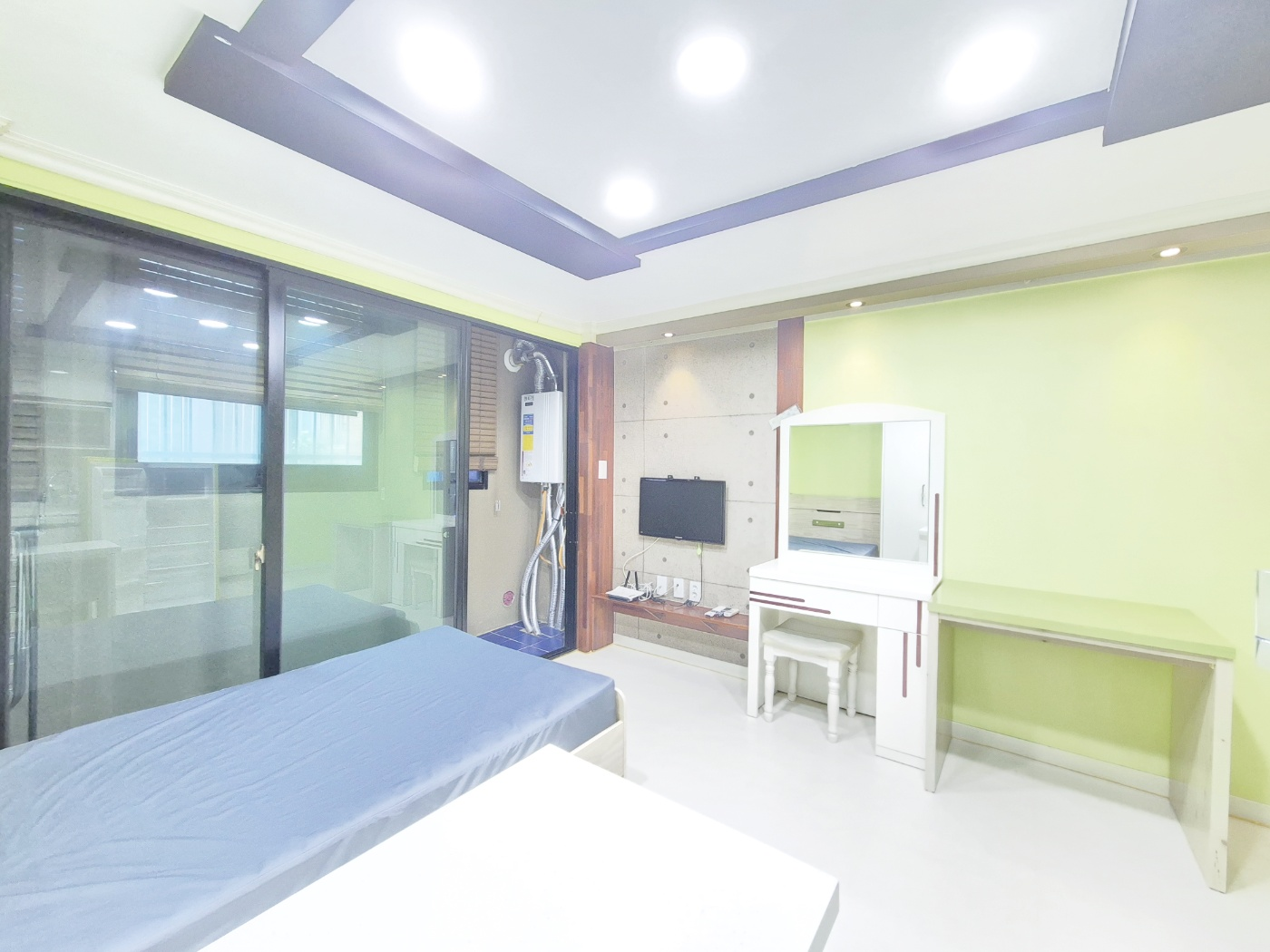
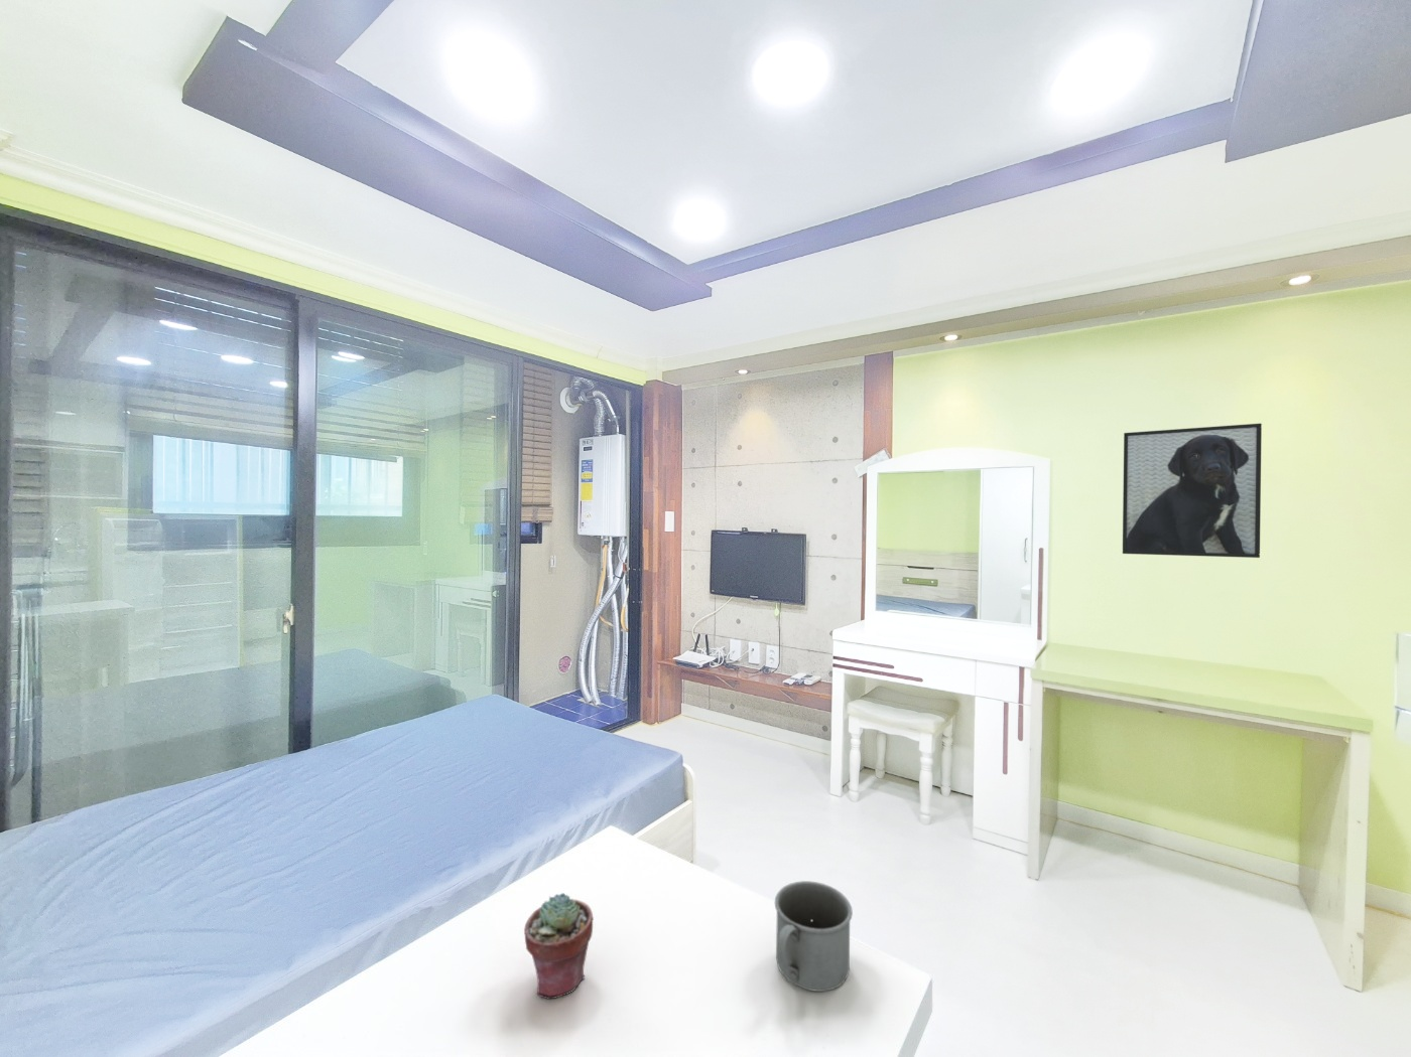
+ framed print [1122,423,1263,558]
+ potted succulent [523,892,594,999]
+ mug [774,879,853,993]
